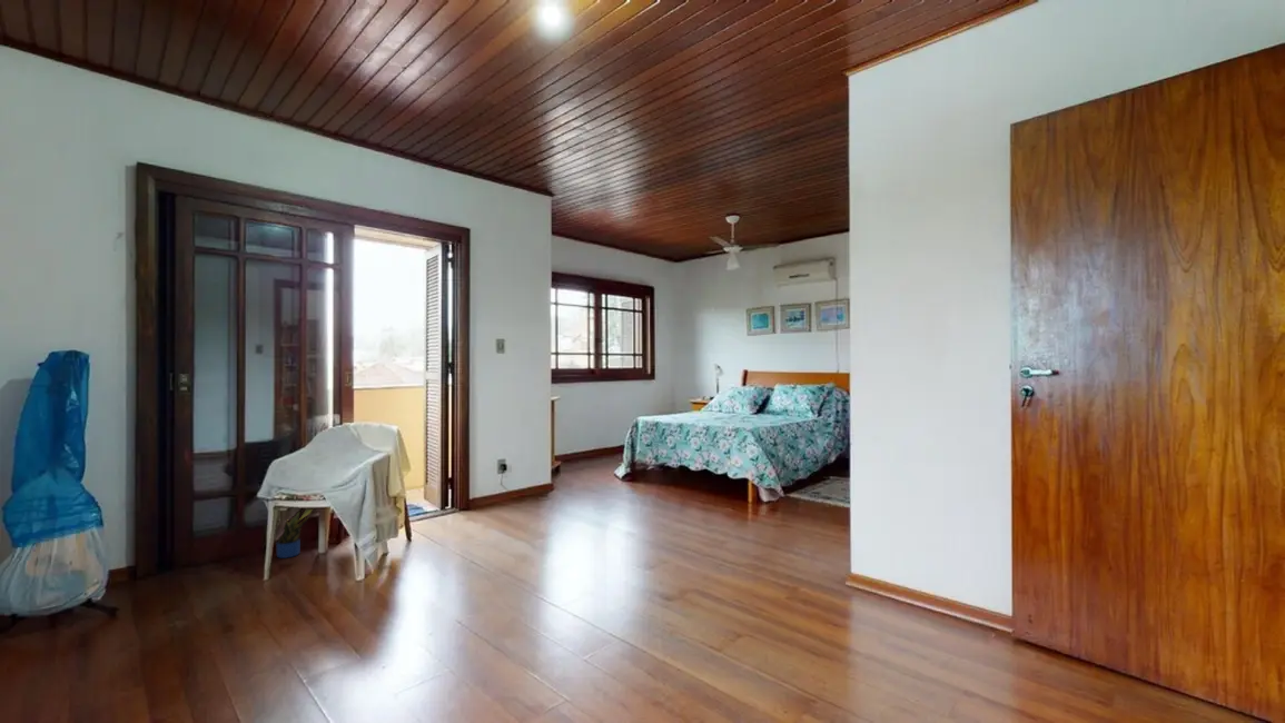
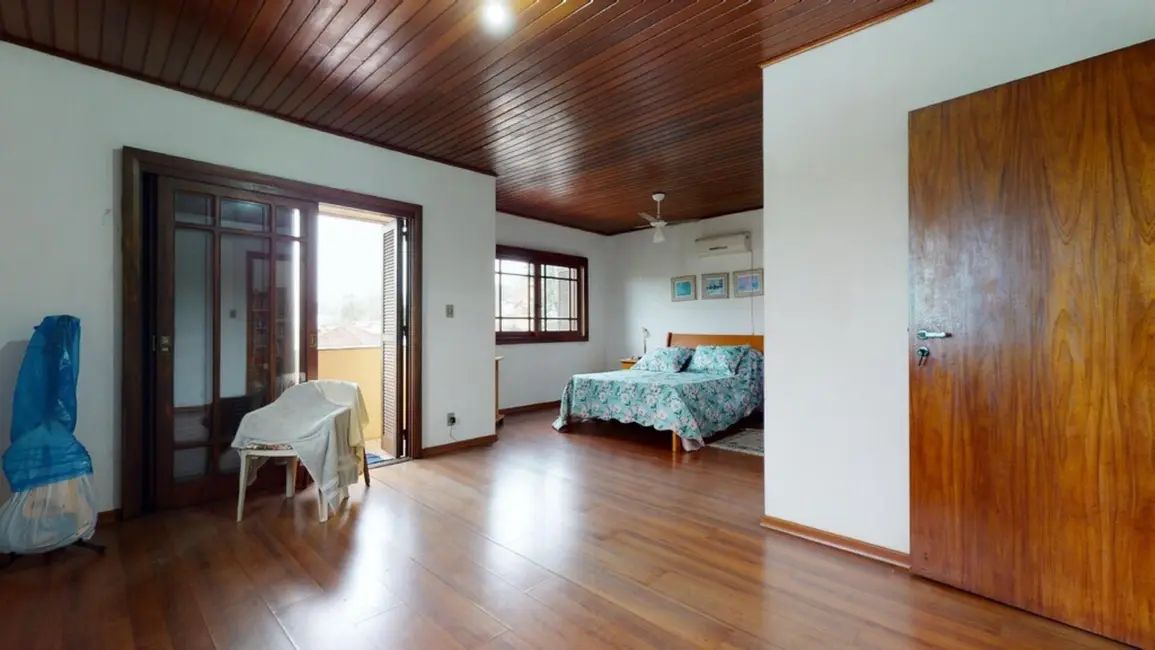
- potted plant [276,508,313,559]
